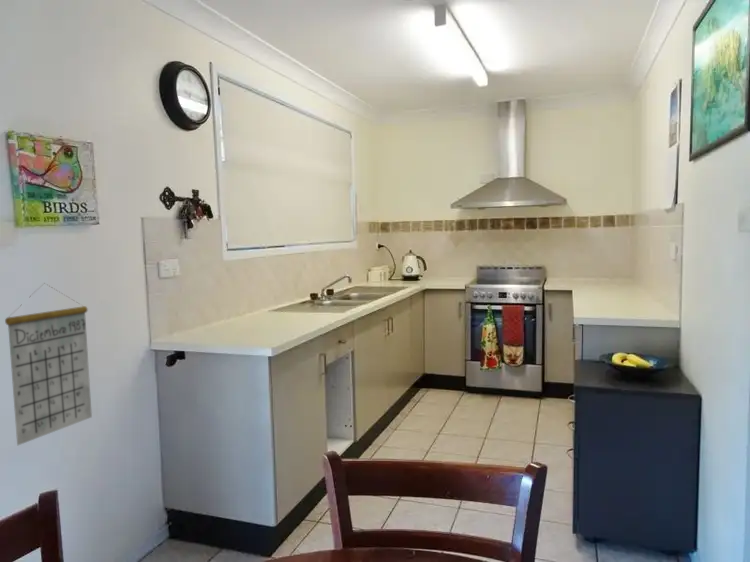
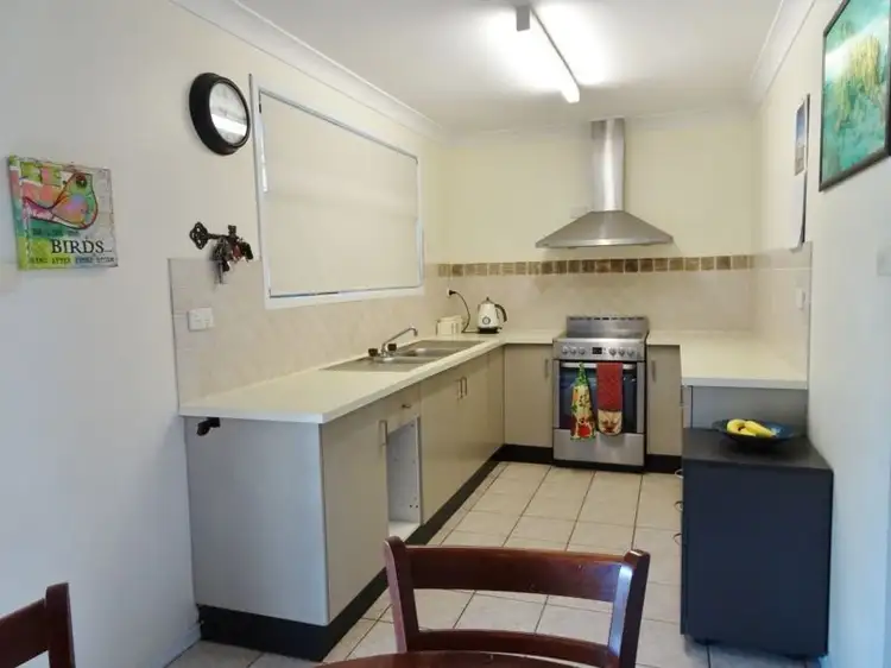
- calendar [4,282,93,446]
